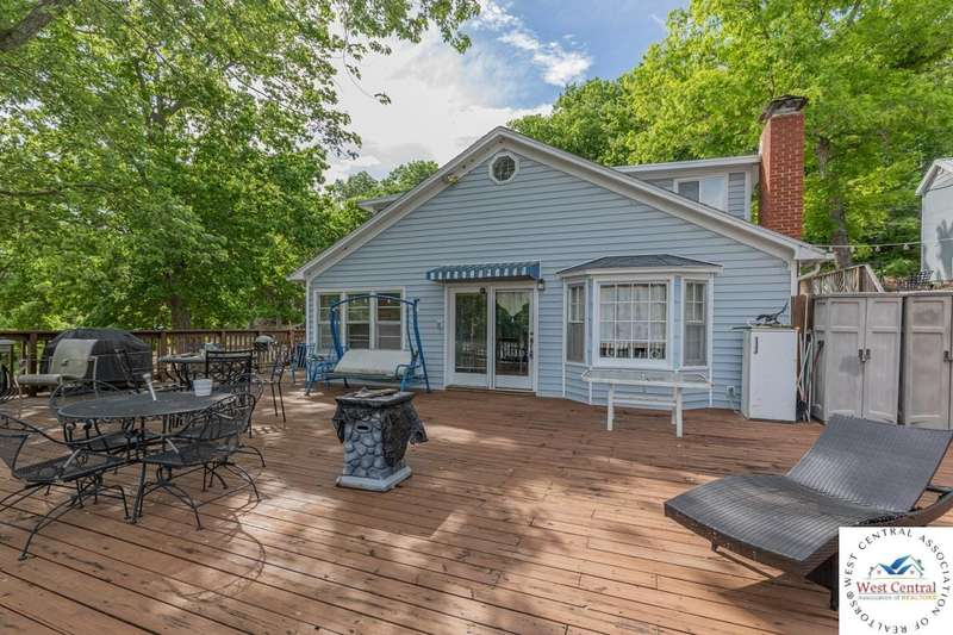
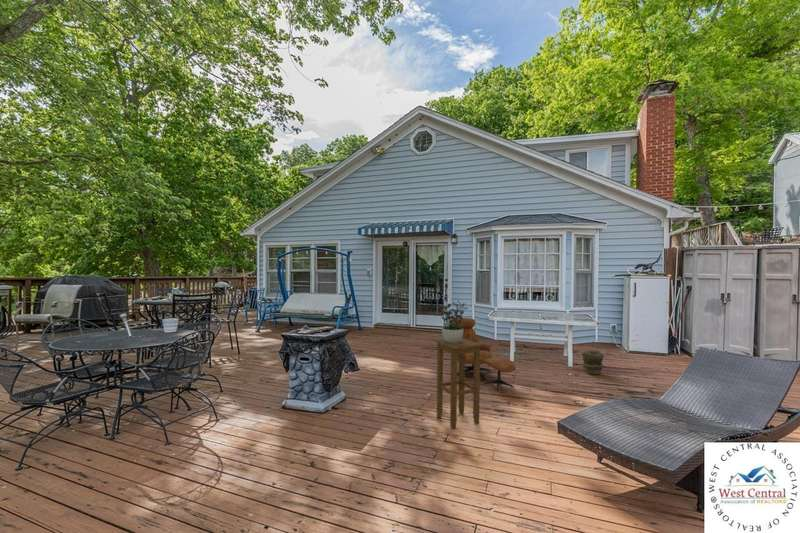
+ potted plant [438,300,470,343]
+ vase [579,349,607,375]
+ lounge chair [451,317,517,392]
+ stool [434,338,482,430]
